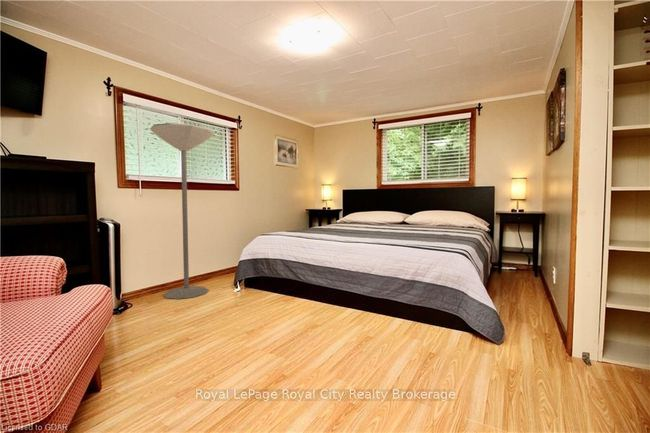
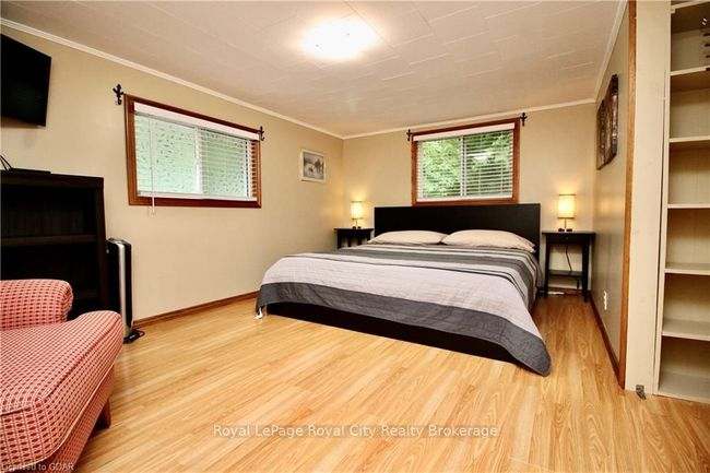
- floor lamp [149,122,215,300]
